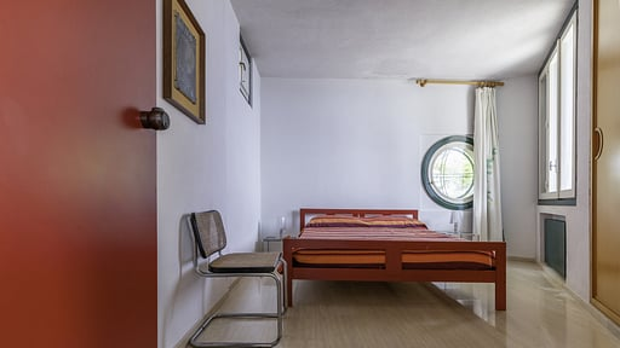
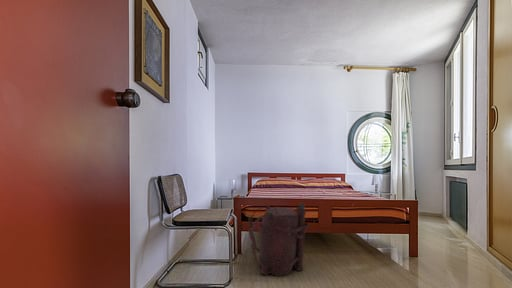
+ backpack [248,202,309,277]
